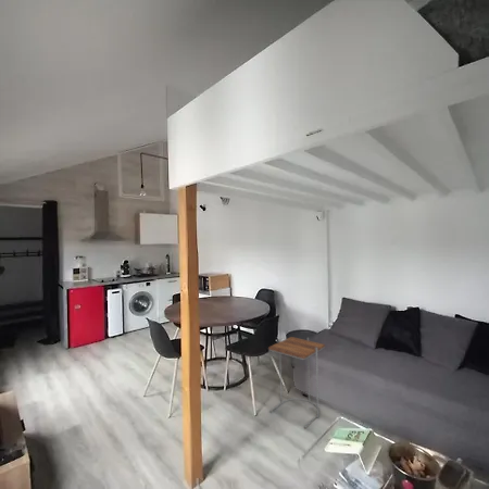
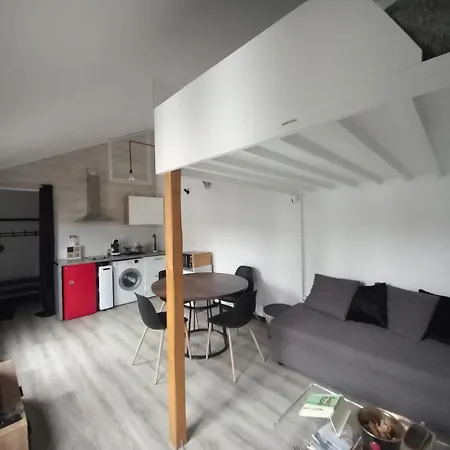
- side table [267,336,326,429]
